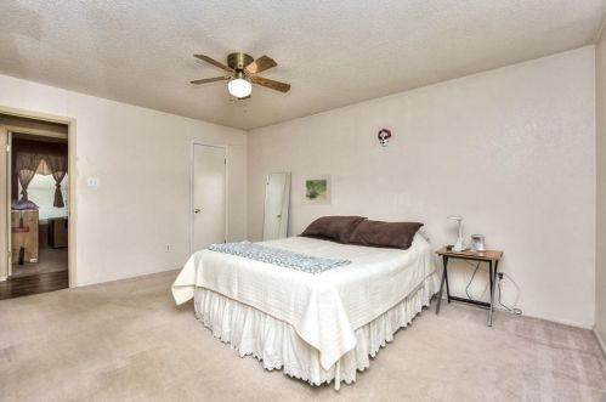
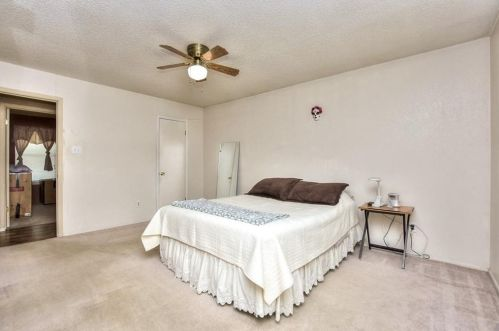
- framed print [301,172,333,206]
